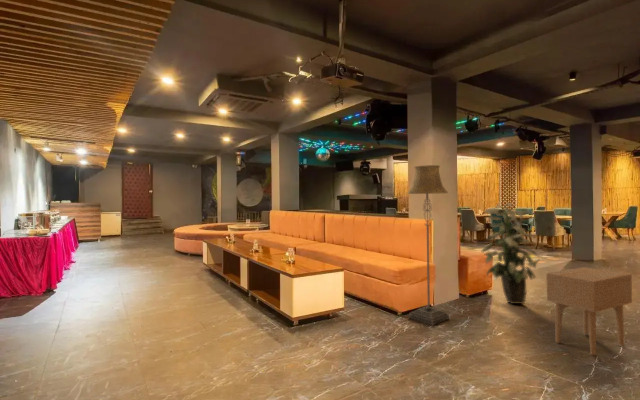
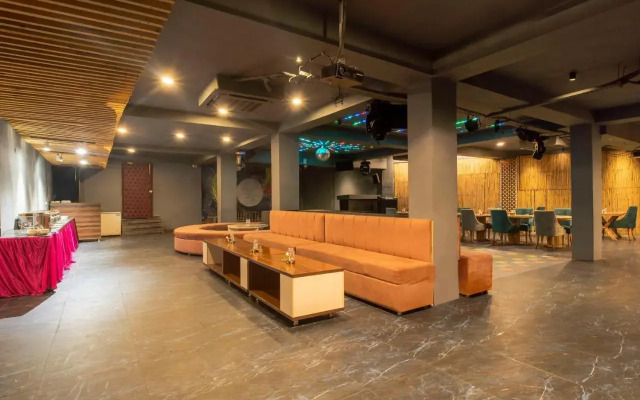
- floor lamp [406,164,450,326]
- side table [546,266,633,357]
- indoor plant [481,203,541,305]
